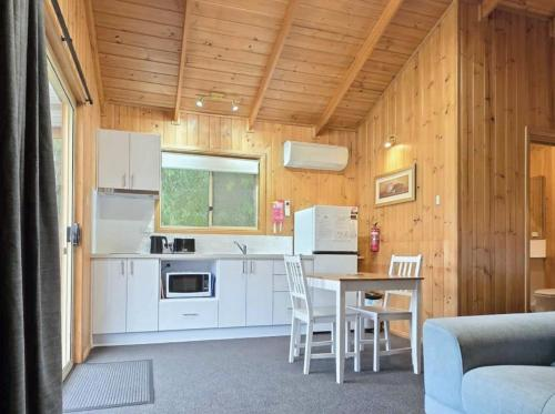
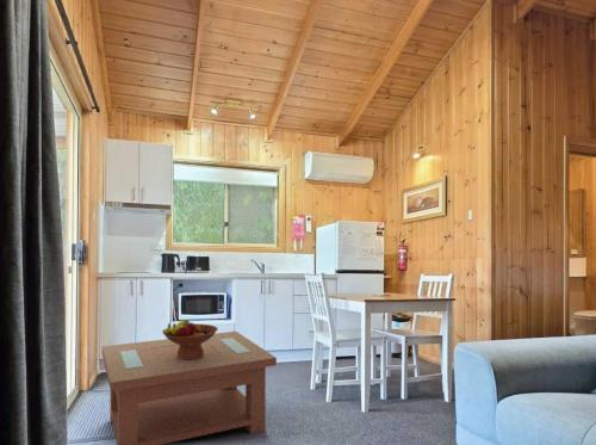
+ fruit bowl [161,319,219,359]
+ coffee table [101,330,278,445]
